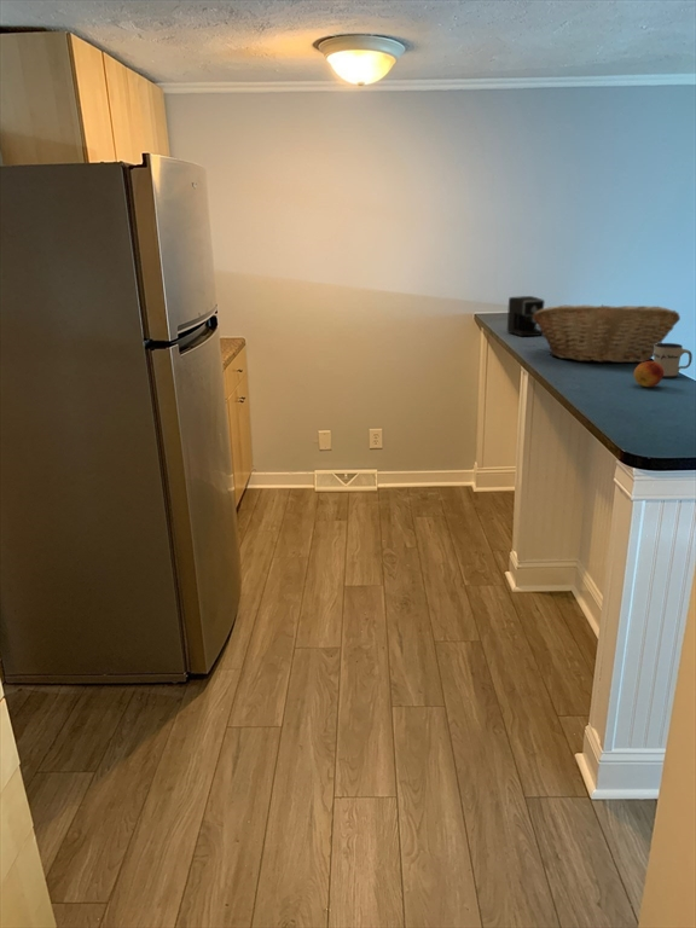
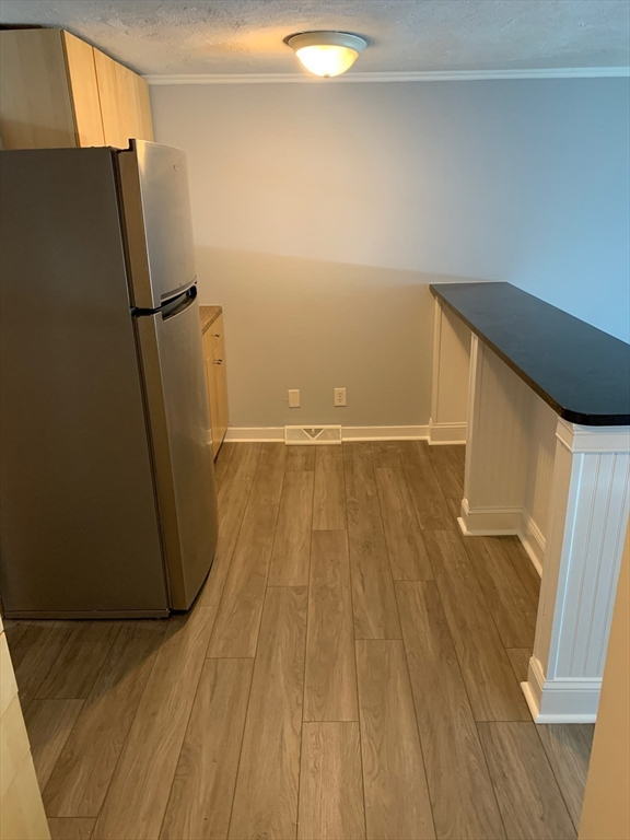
- coffee maker [506,295,546,337]
- fruit basket [533,303,682,364]
- fruit [633,360,663,388]
- mug [652,342,694,379]
